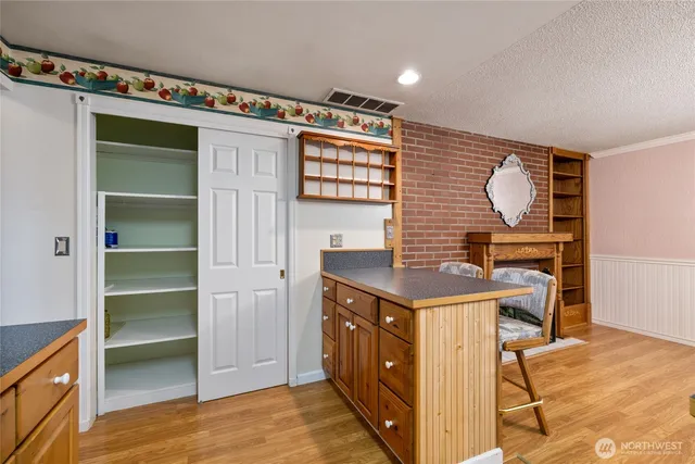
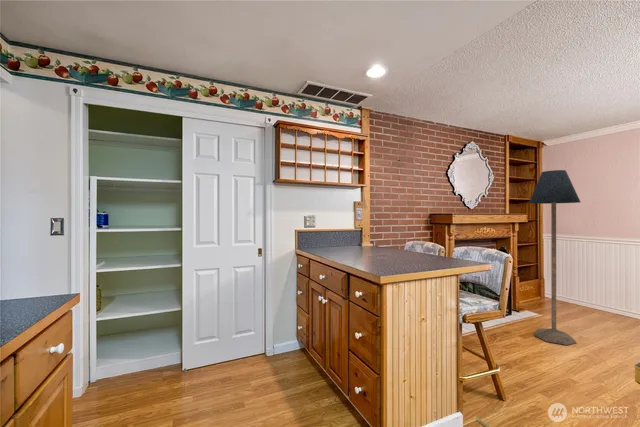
+ floor lamp [528,169,581,346]
